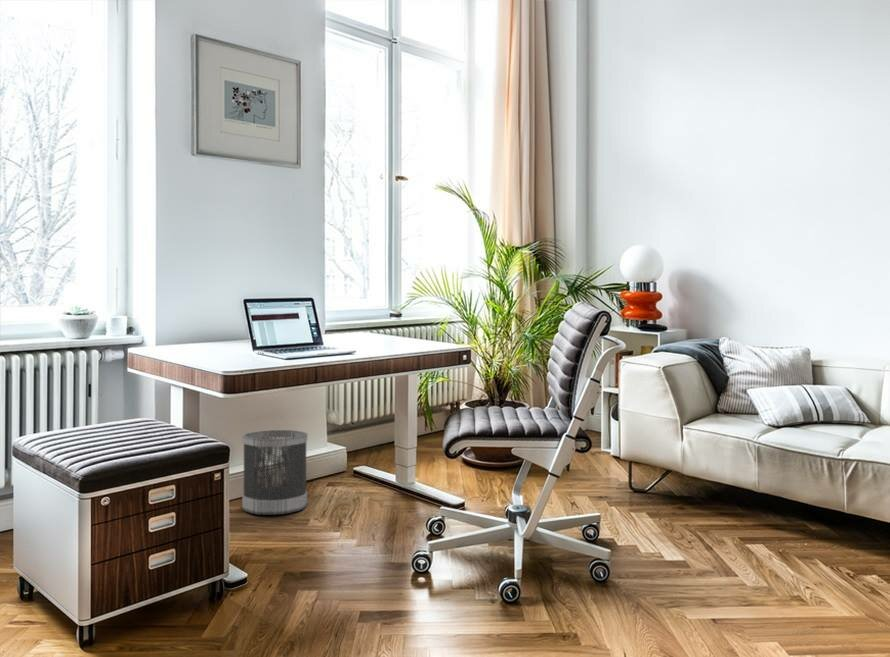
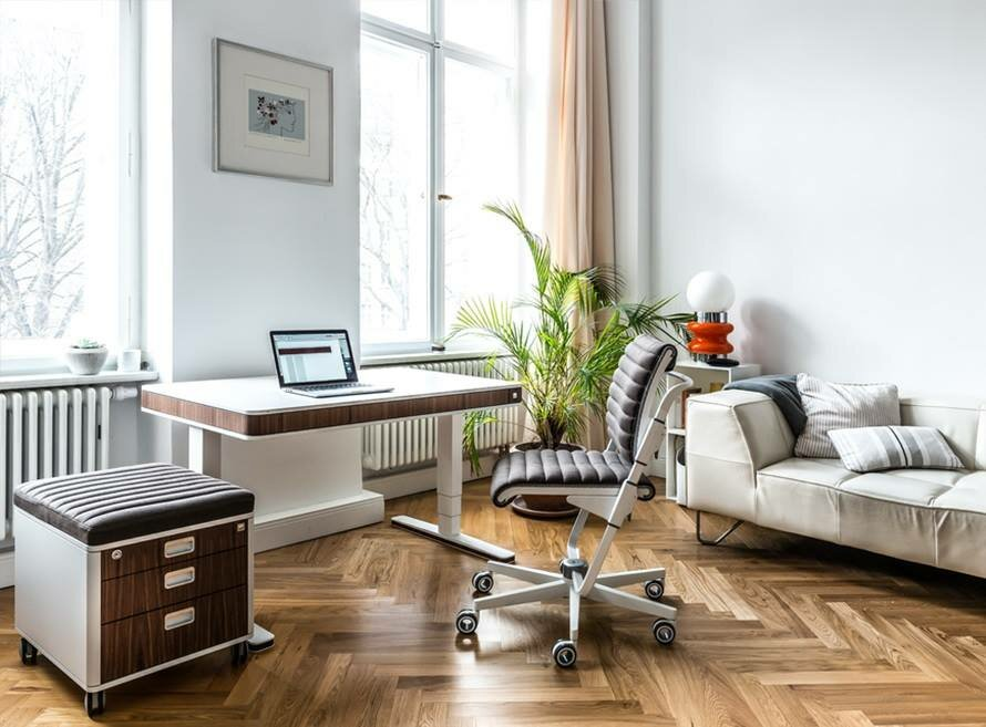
- wastebasket [241,429,308,516]
